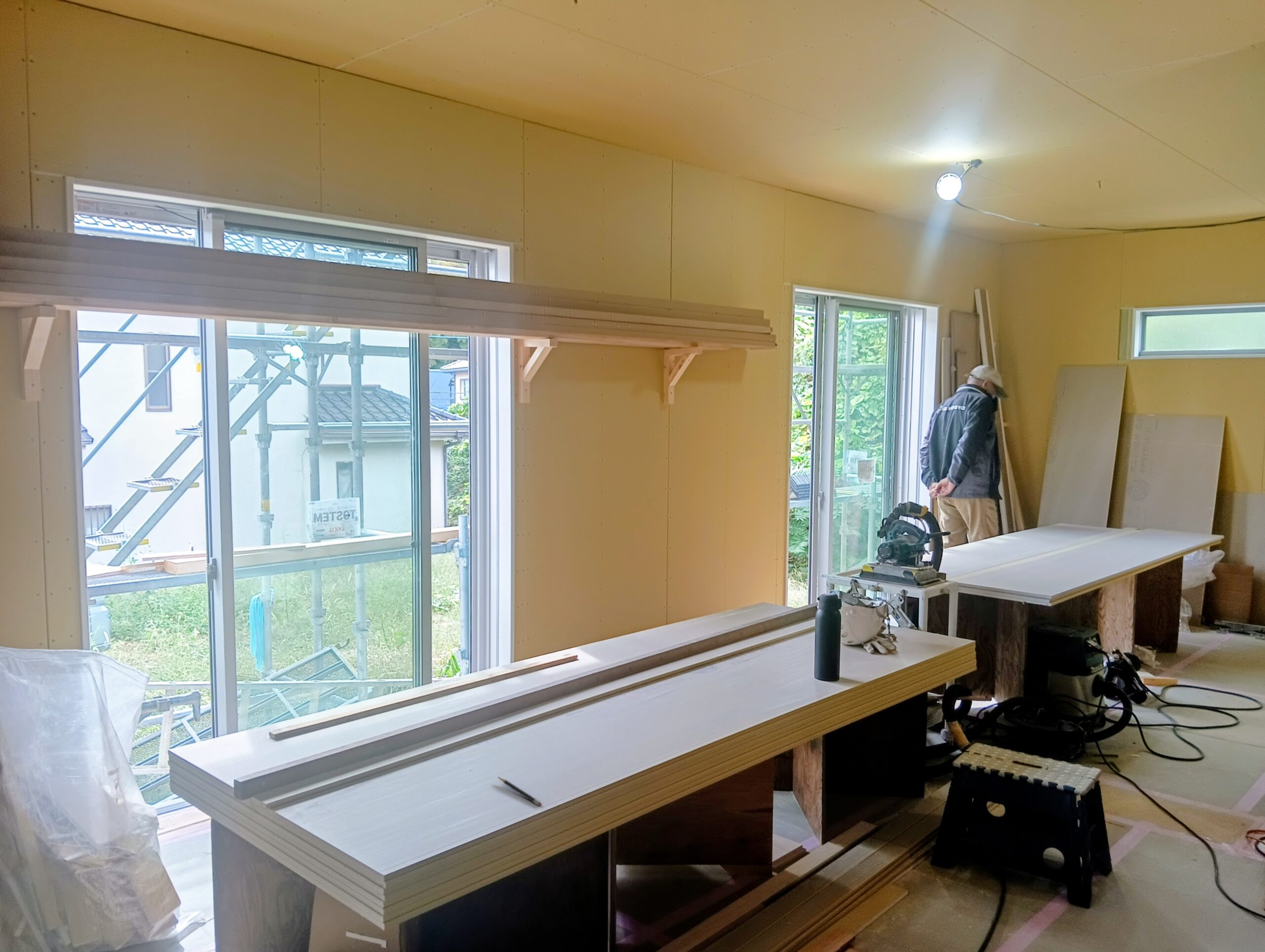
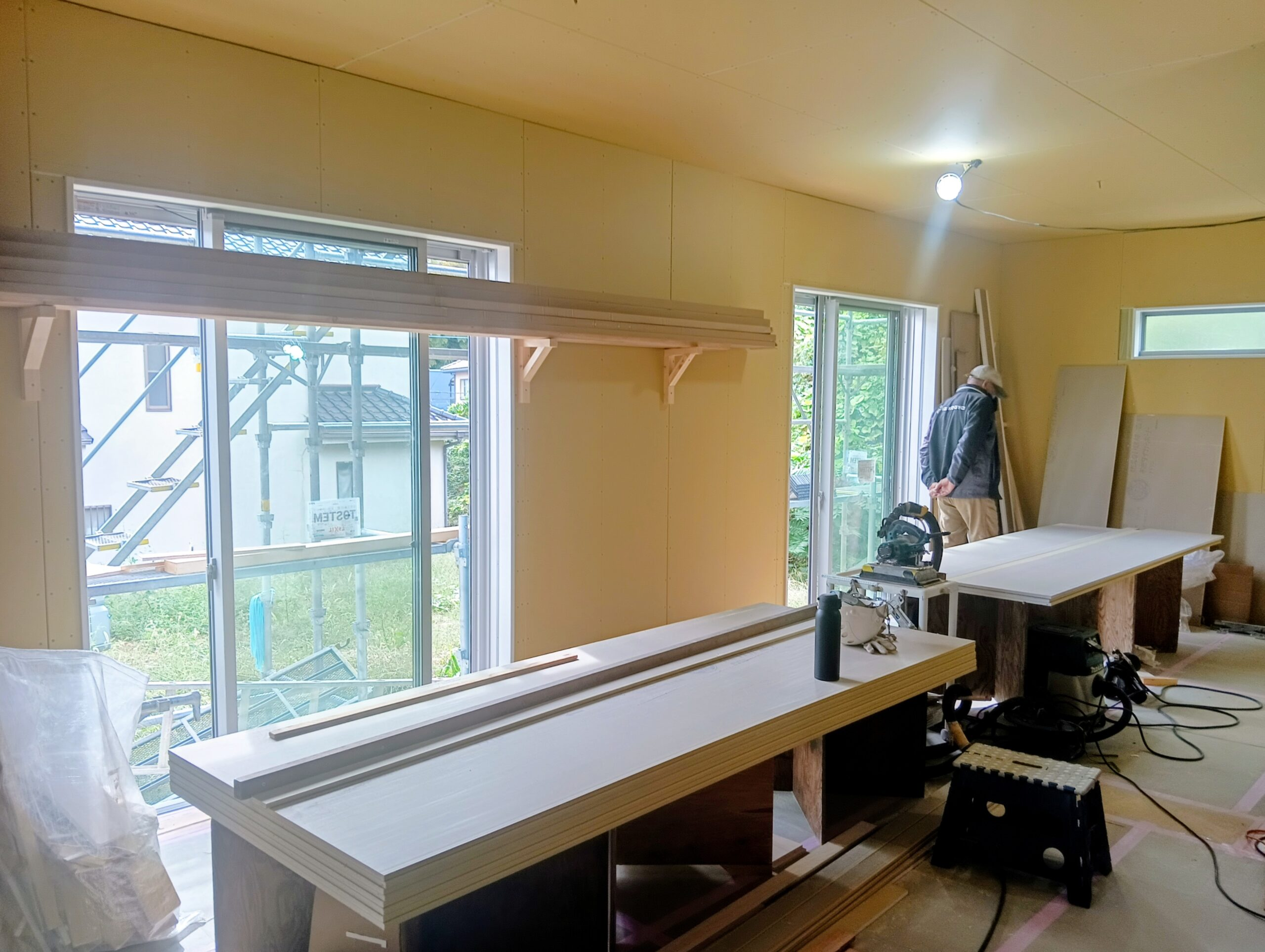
- pencil [497,776,542,807]
